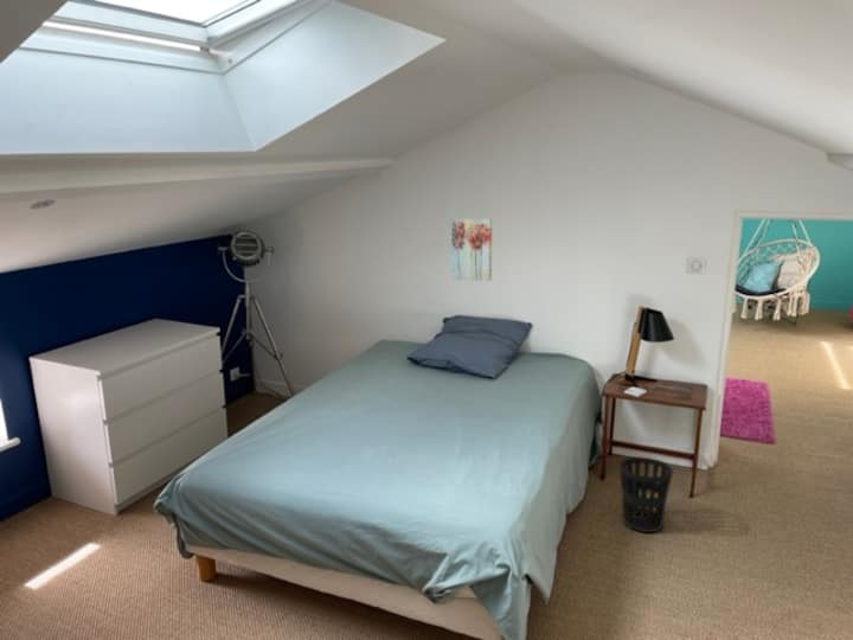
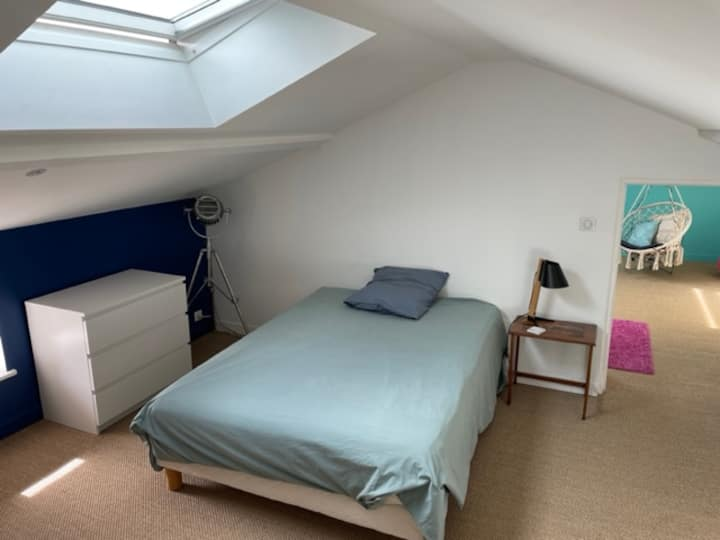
- wall art [450,217,493,282]
- wastebasket [618,456,674,533]
